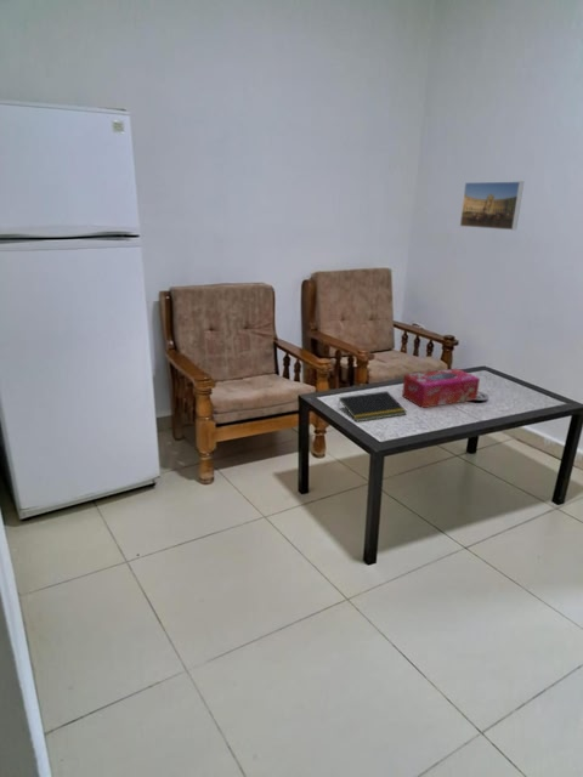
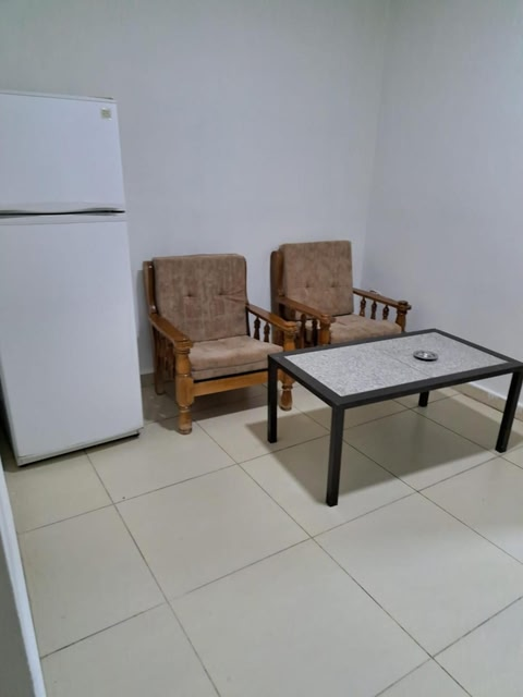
- tissue box [401,367,481,409]
- notepad [336,390,407,422]
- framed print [459,180,525,232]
